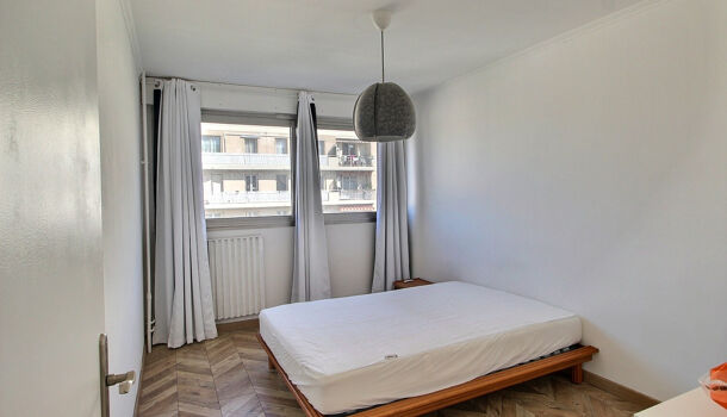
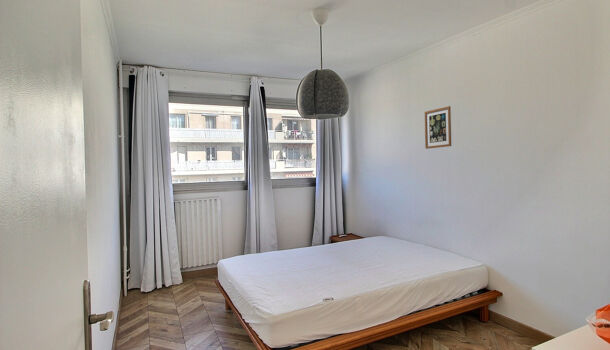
+ wall art [424,105,452,150]
